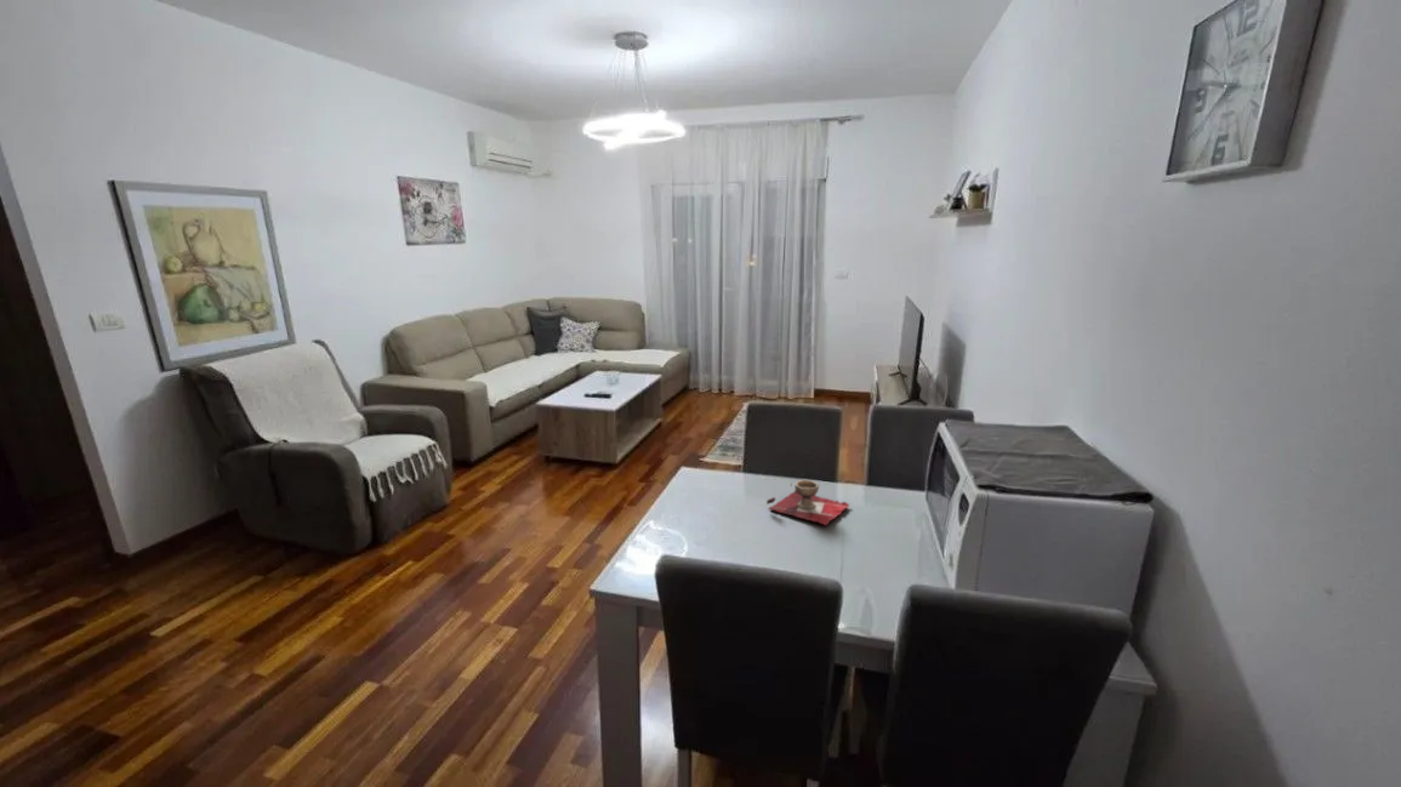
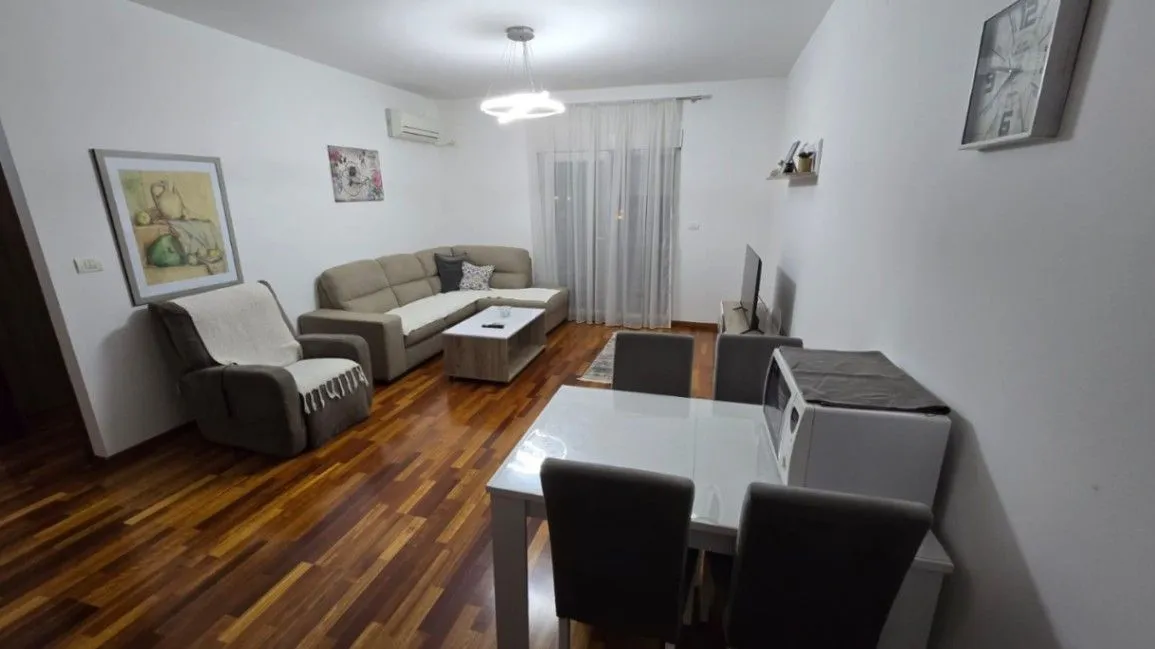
- decorative bowl [765,479,850,526]
